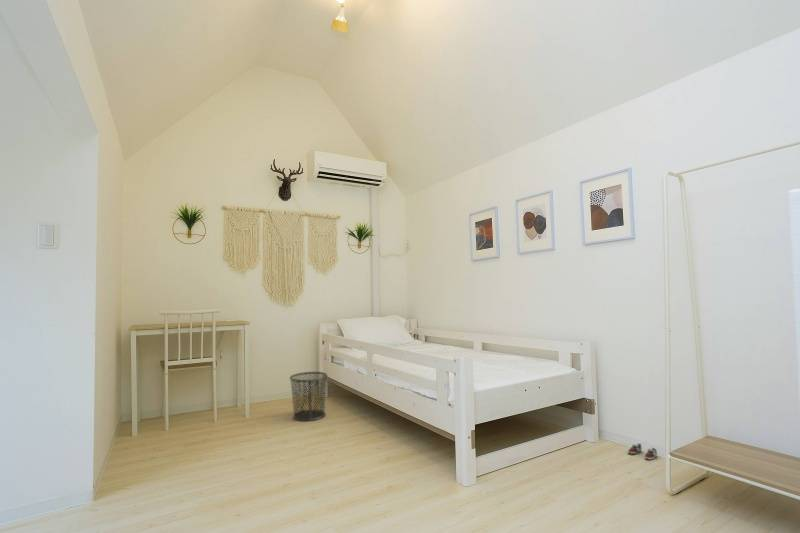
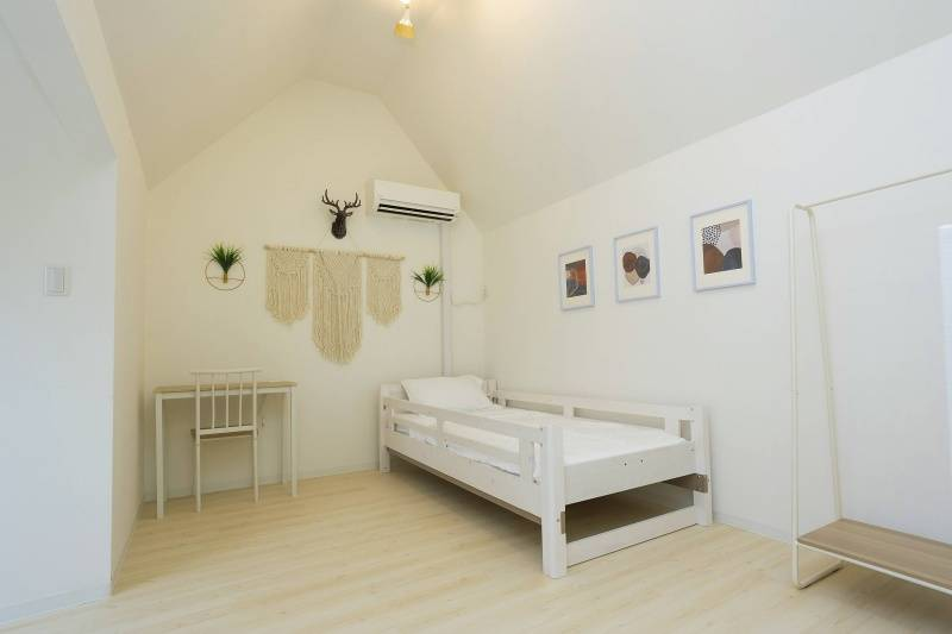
- sneaker [627,443,658,461]
- waste bin [288,371,329,422]
